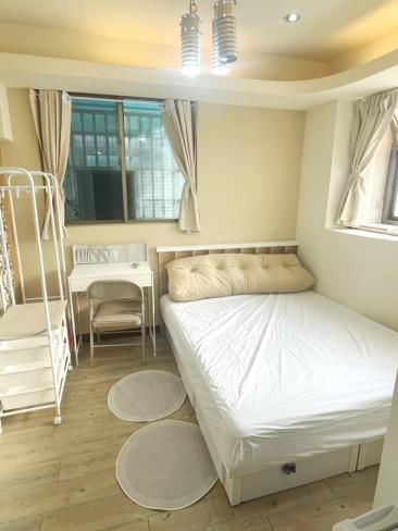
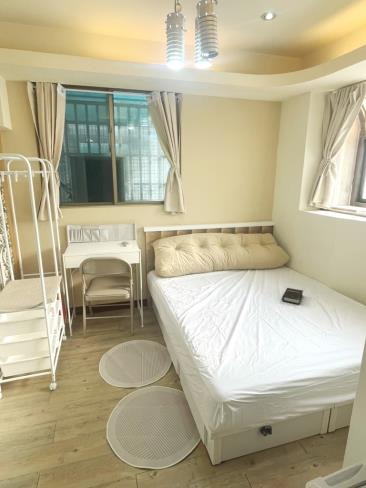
+ hardback book [281,287,304,306]
